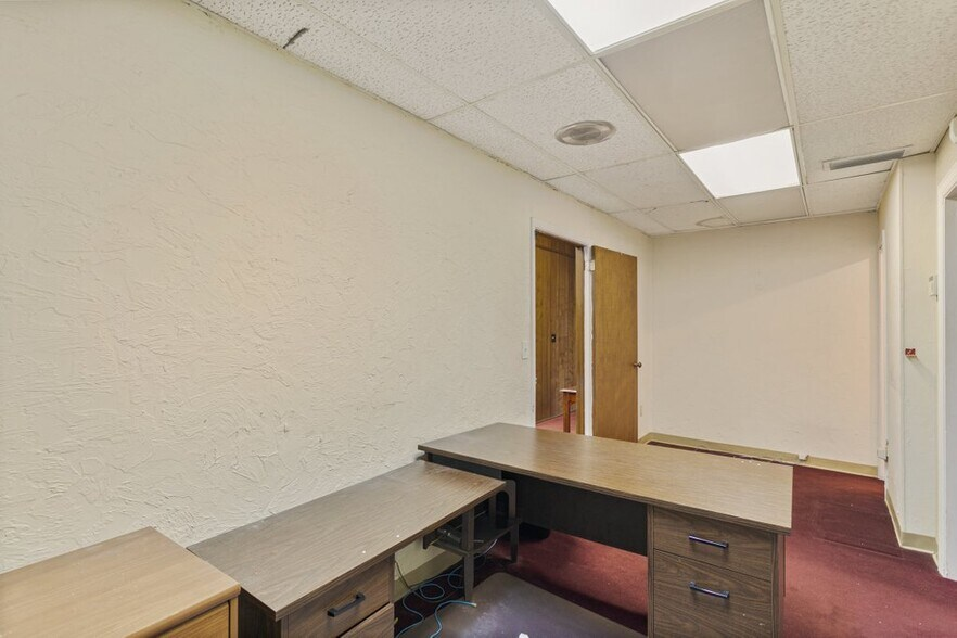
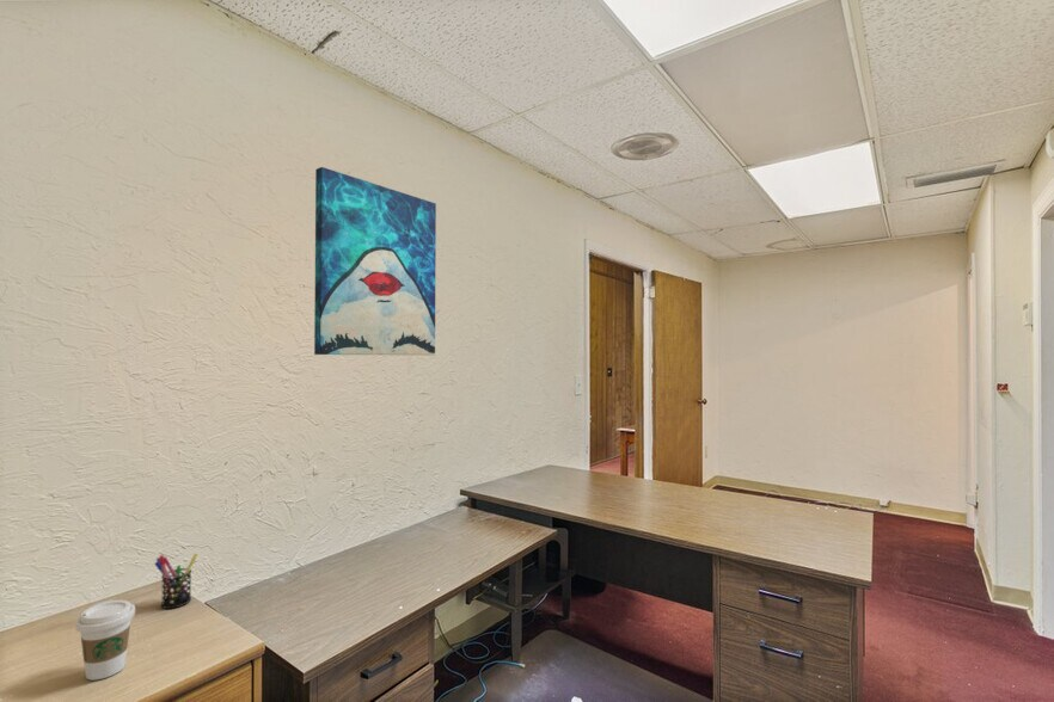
+ coffee cup [74,599,136,682]
+ wall art [313,166,437,356]
+ pen holder [153,553,200,610]
